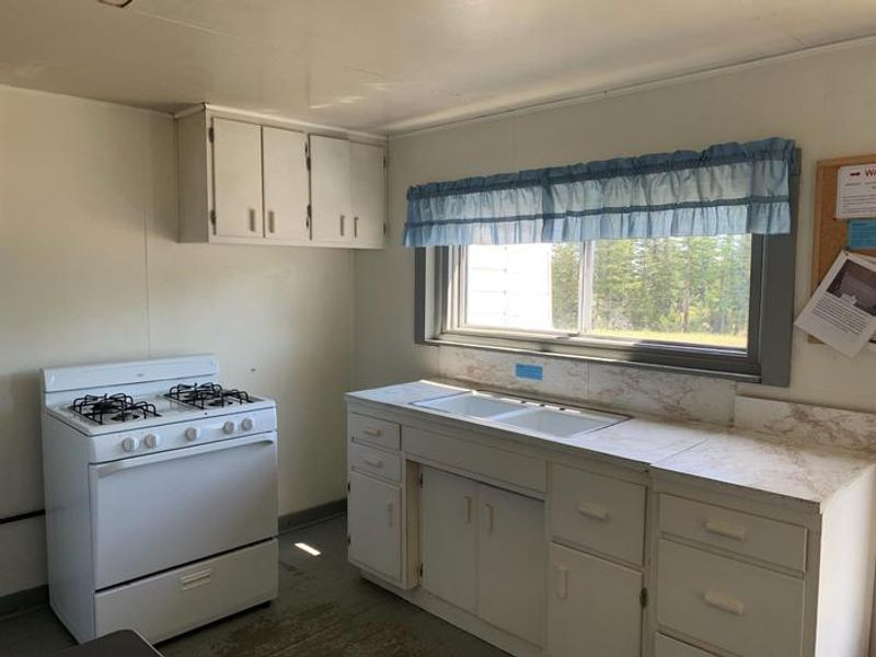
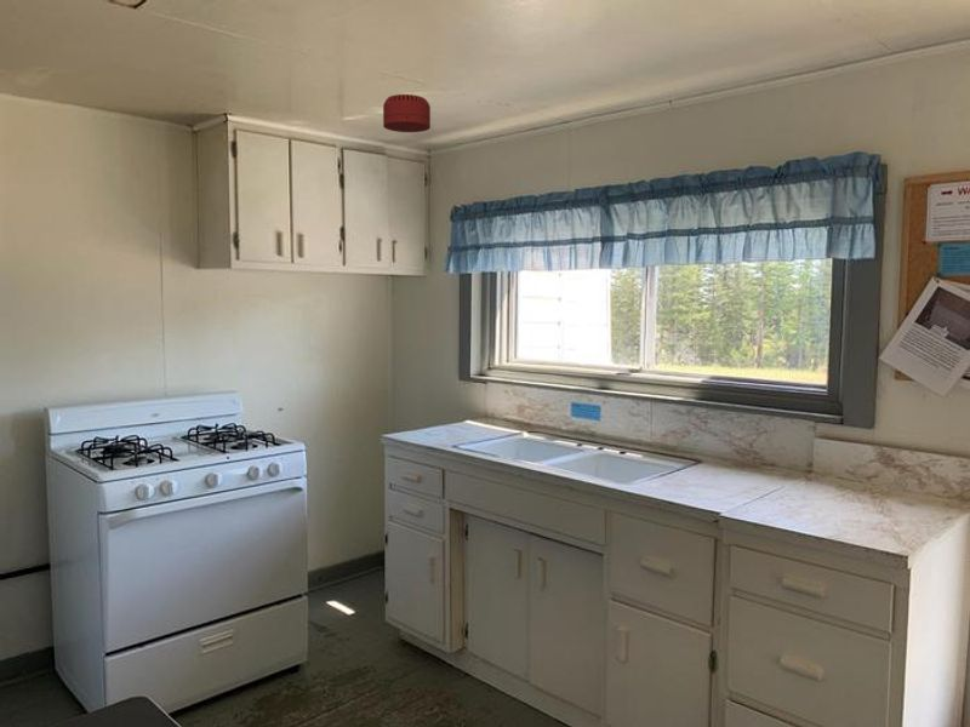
+ smoke detector [382,93,432,133]
